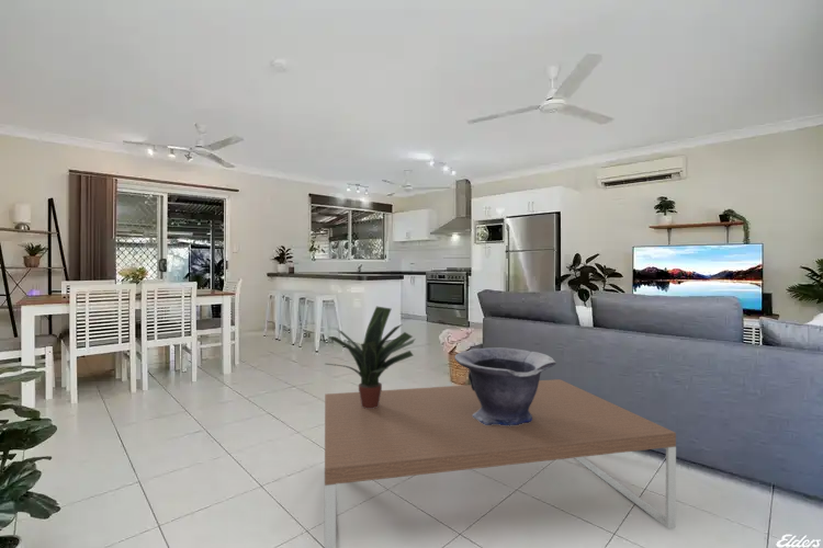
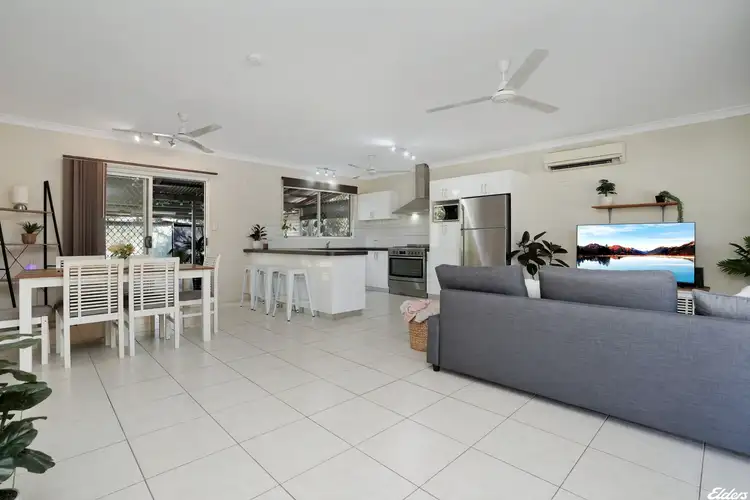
- coffee table [324,378,677,548]
- potted plant [324,306,416,409]
- decorative bowl [453,346,557,426]
